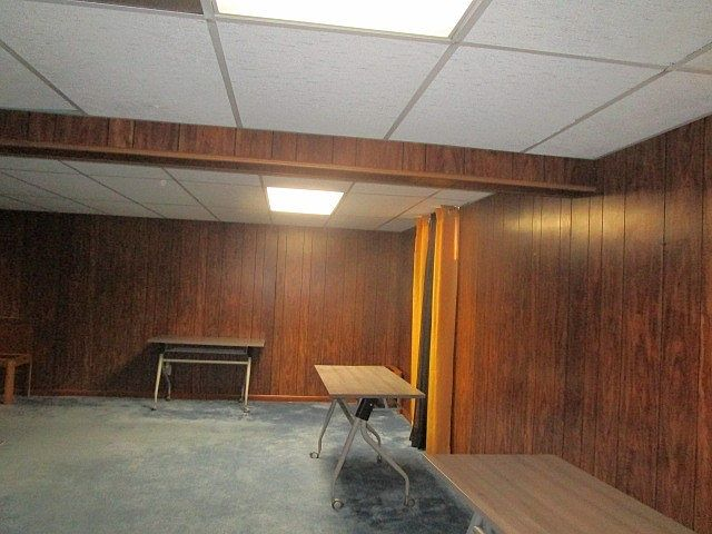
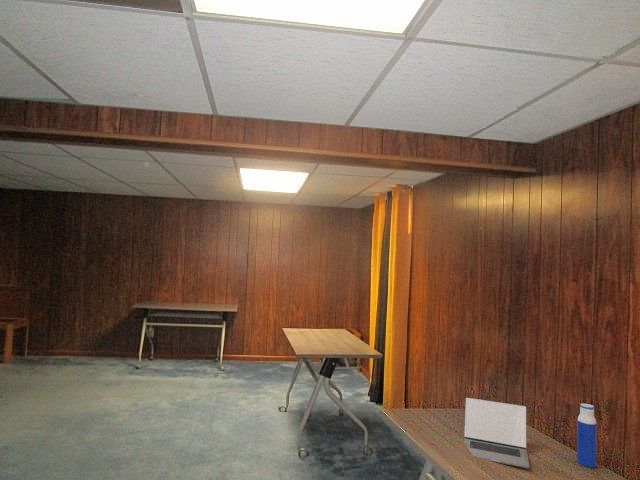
+ laptop [463,397,531,470]
+ water bottle [576,403,598,469]
